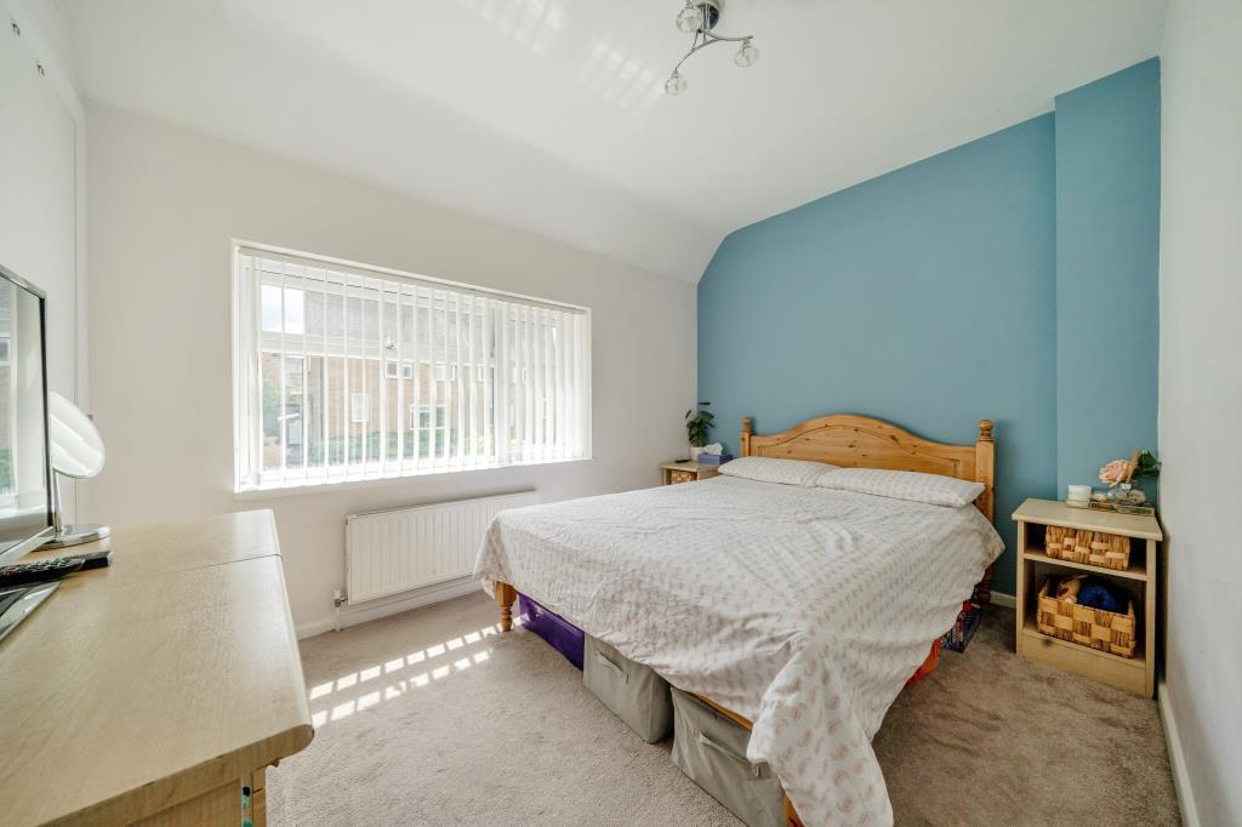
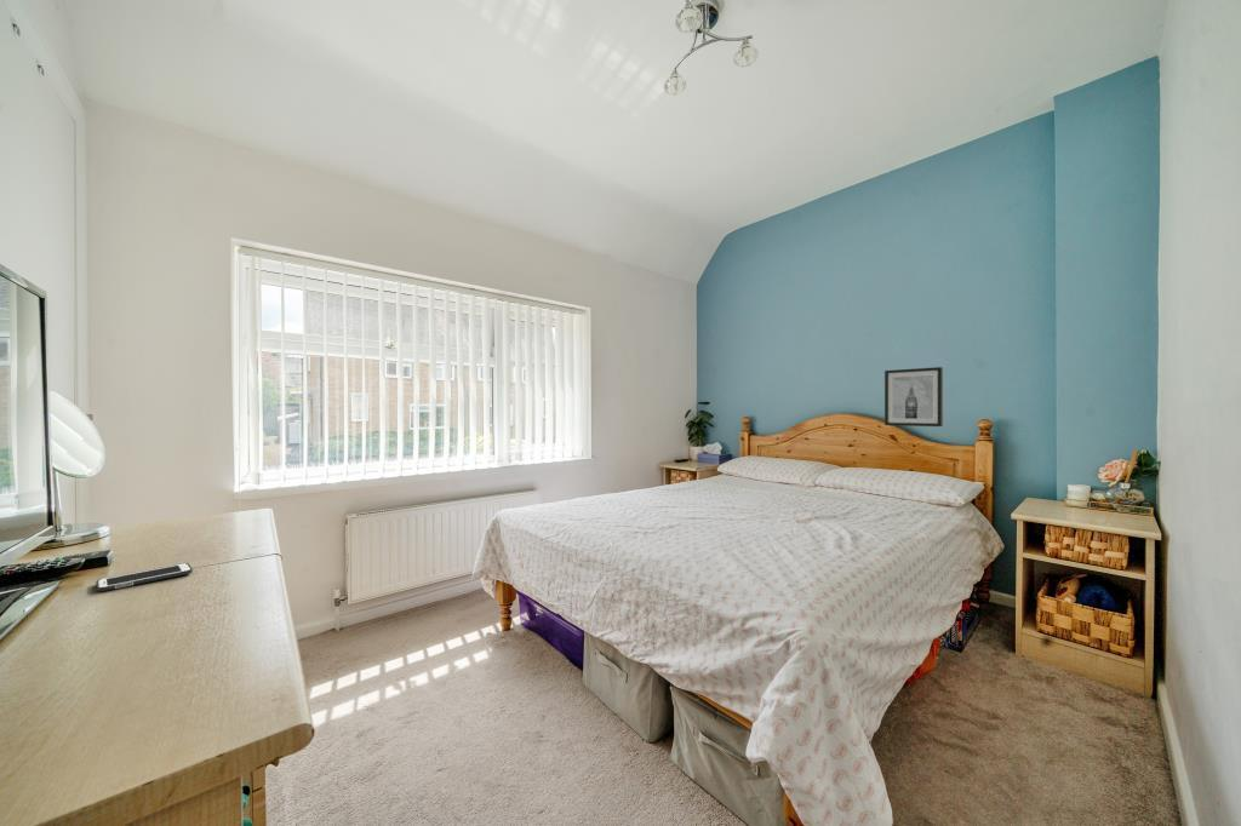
+ wall art [883,366,944,428]
+ cell phone [95,562,194,592]
